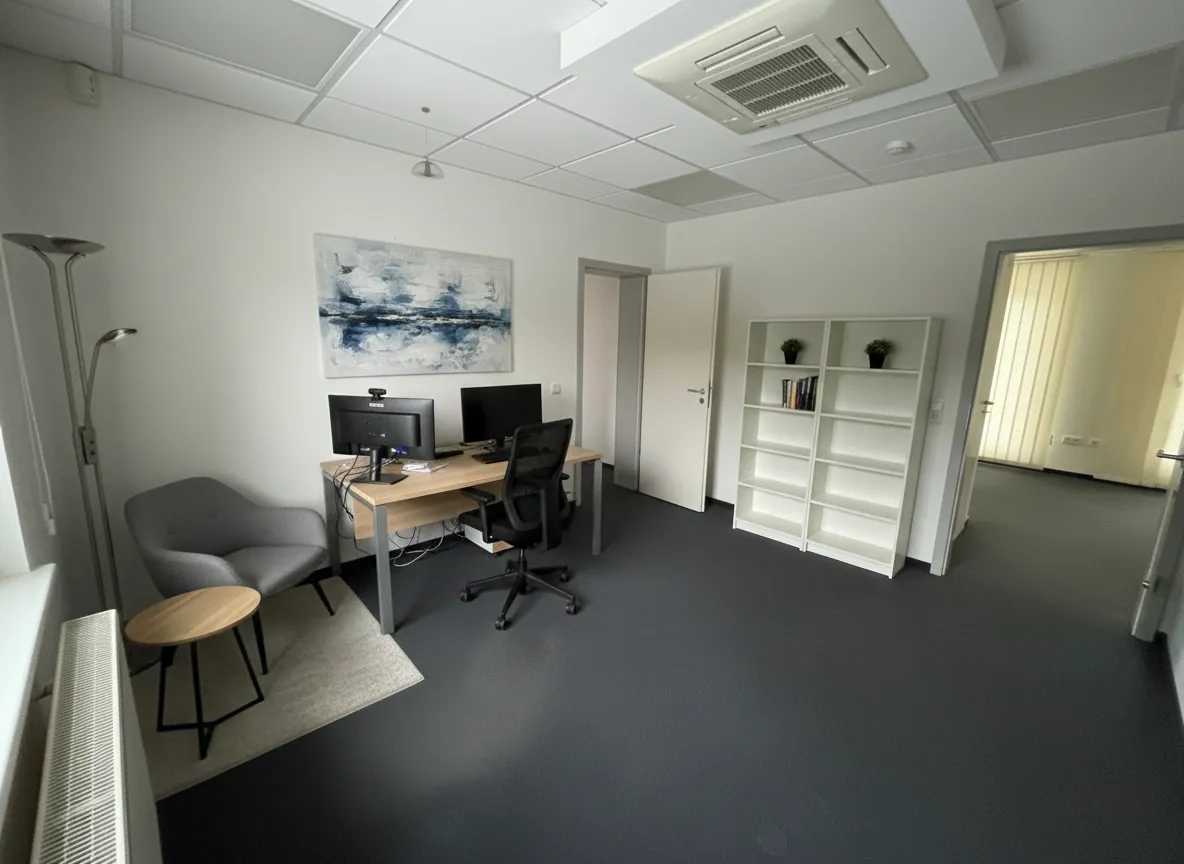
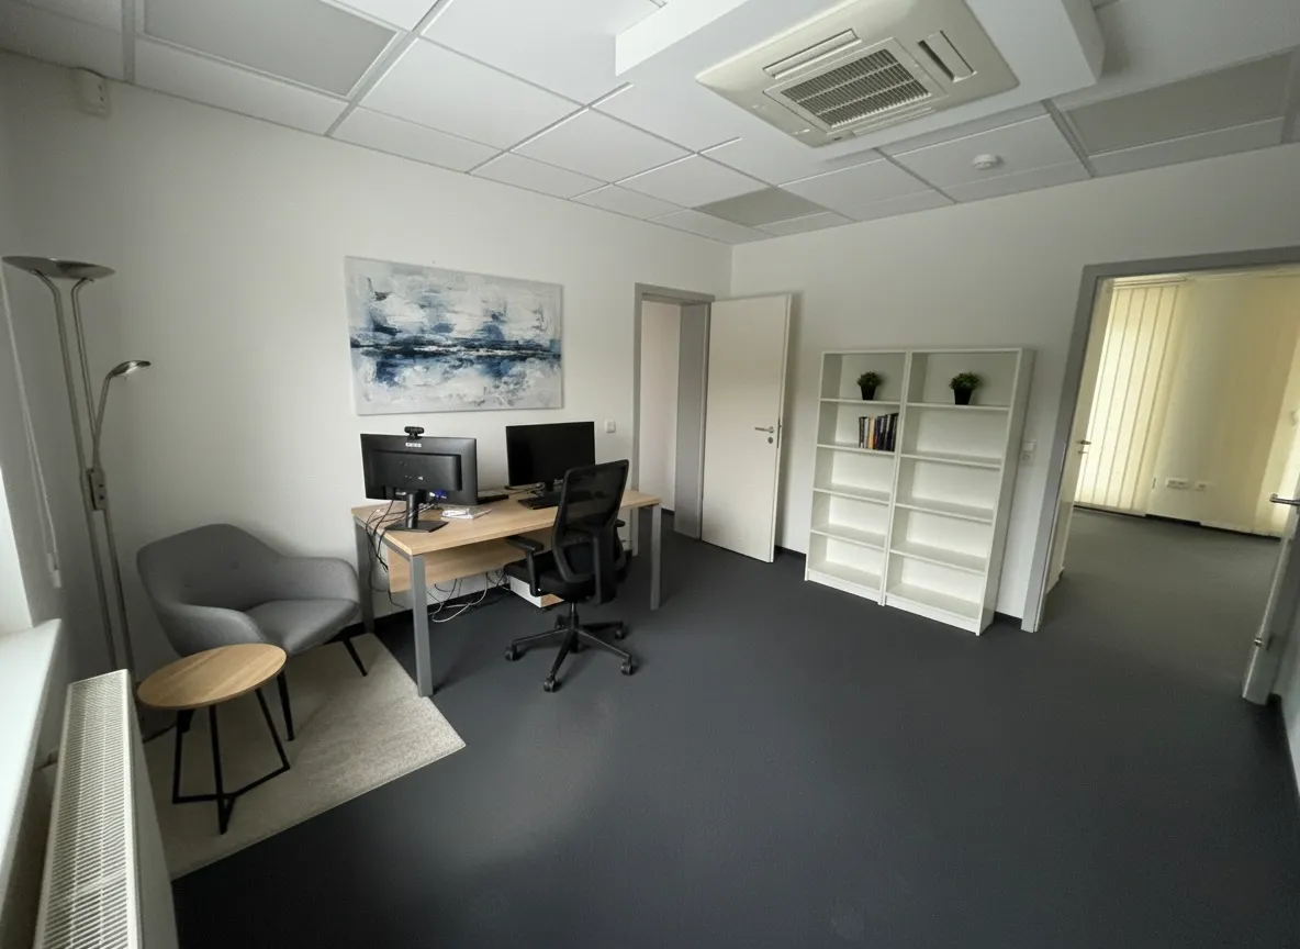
- pendant light [410,106,445,181]
